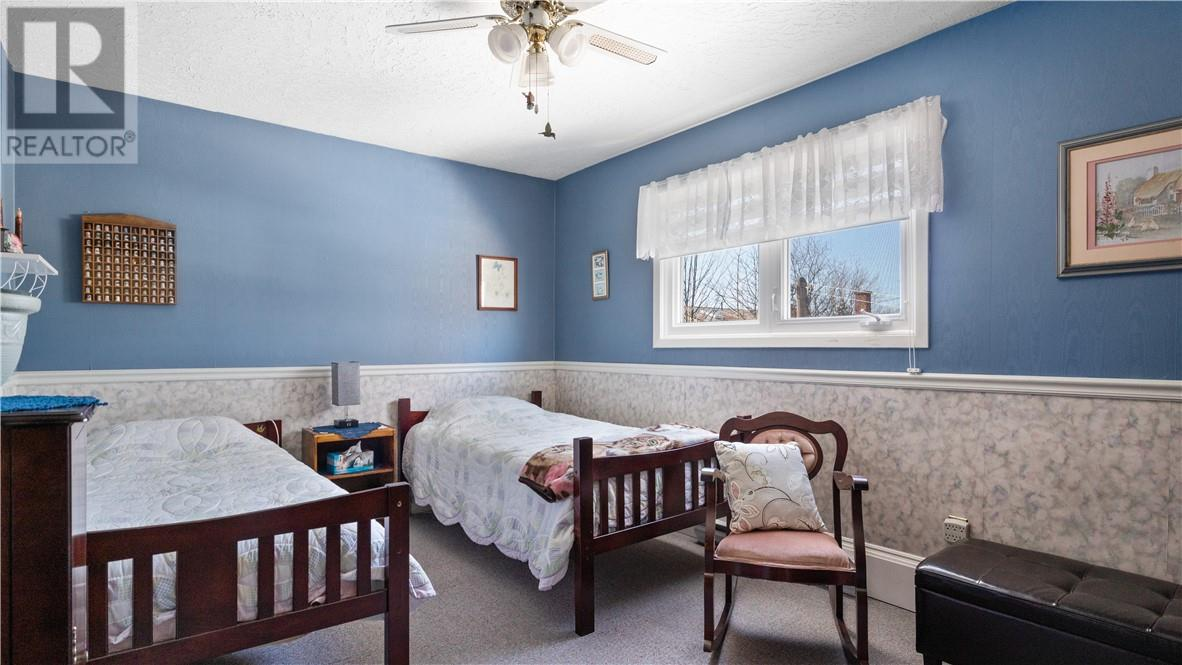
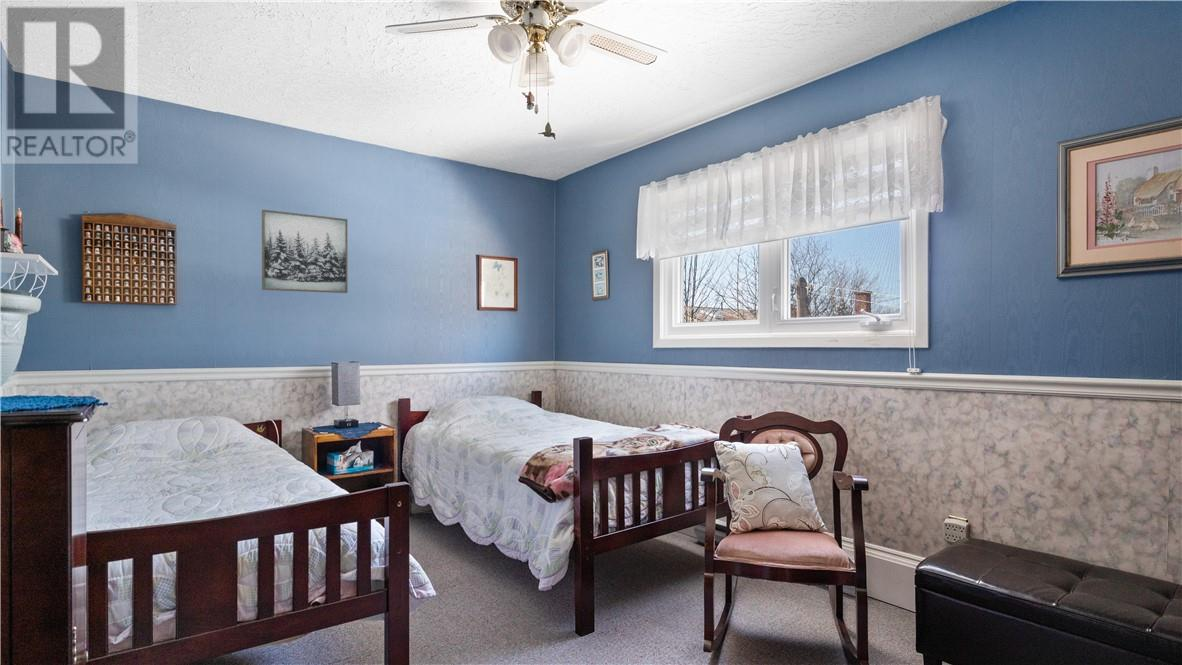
+ wall art [261,209,349,294]
